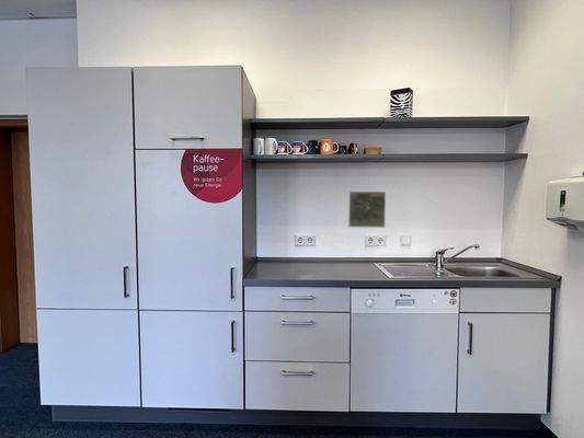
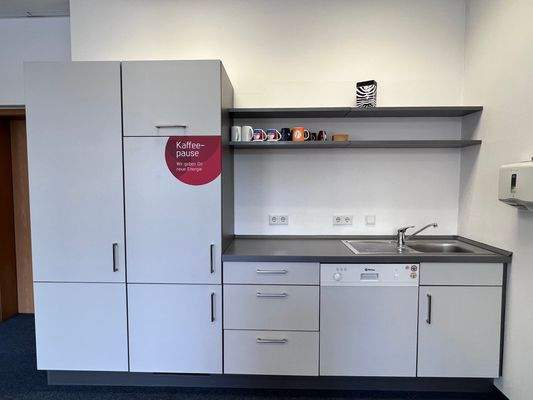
- decorative tile [348,191,387,229]
